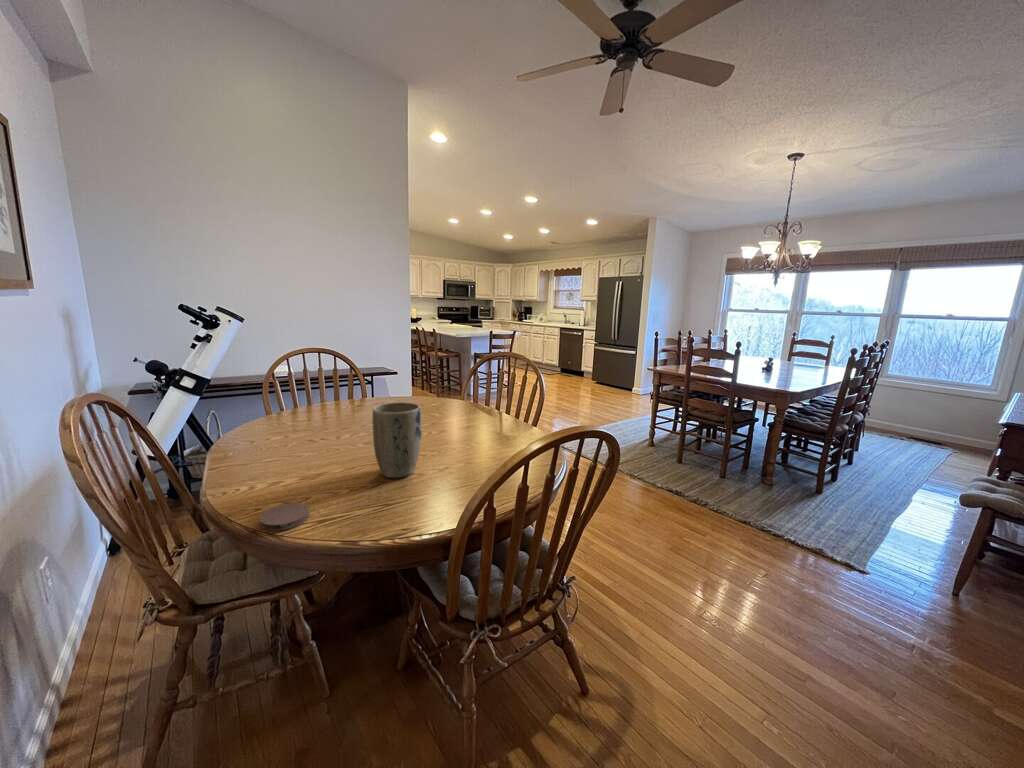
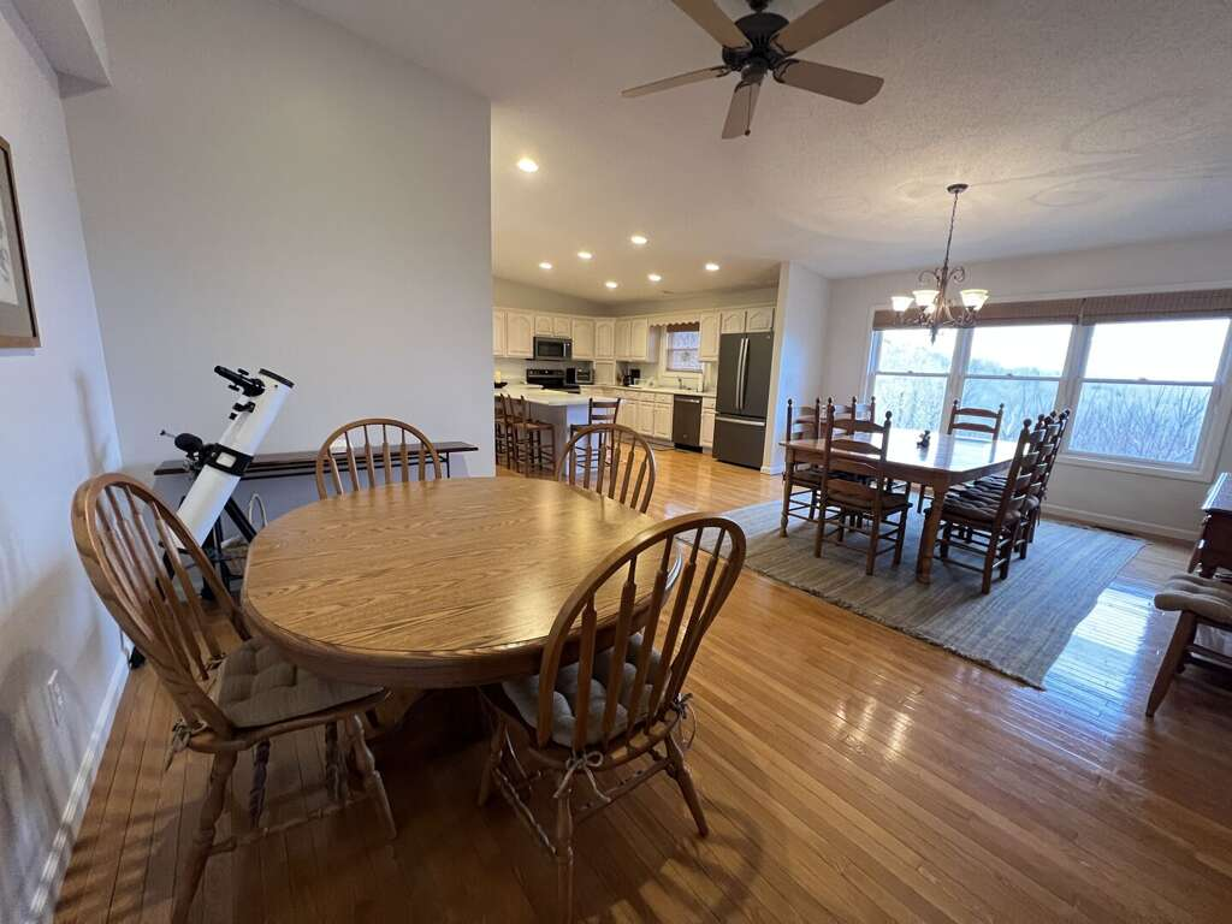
- coaster [259,502,310,532]
- plant pot [371,401,422,479]
